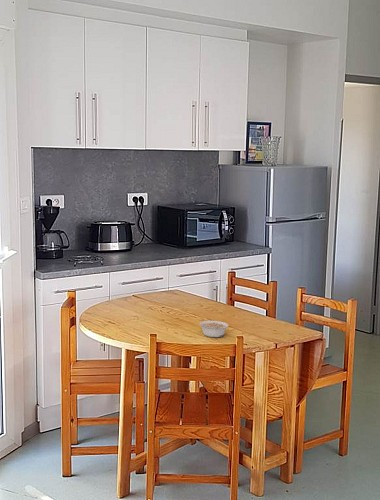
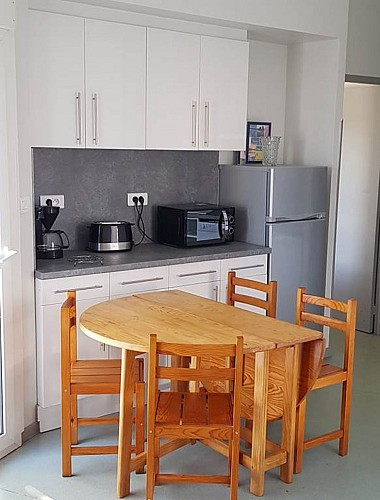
- legume [199,320,229,338]
